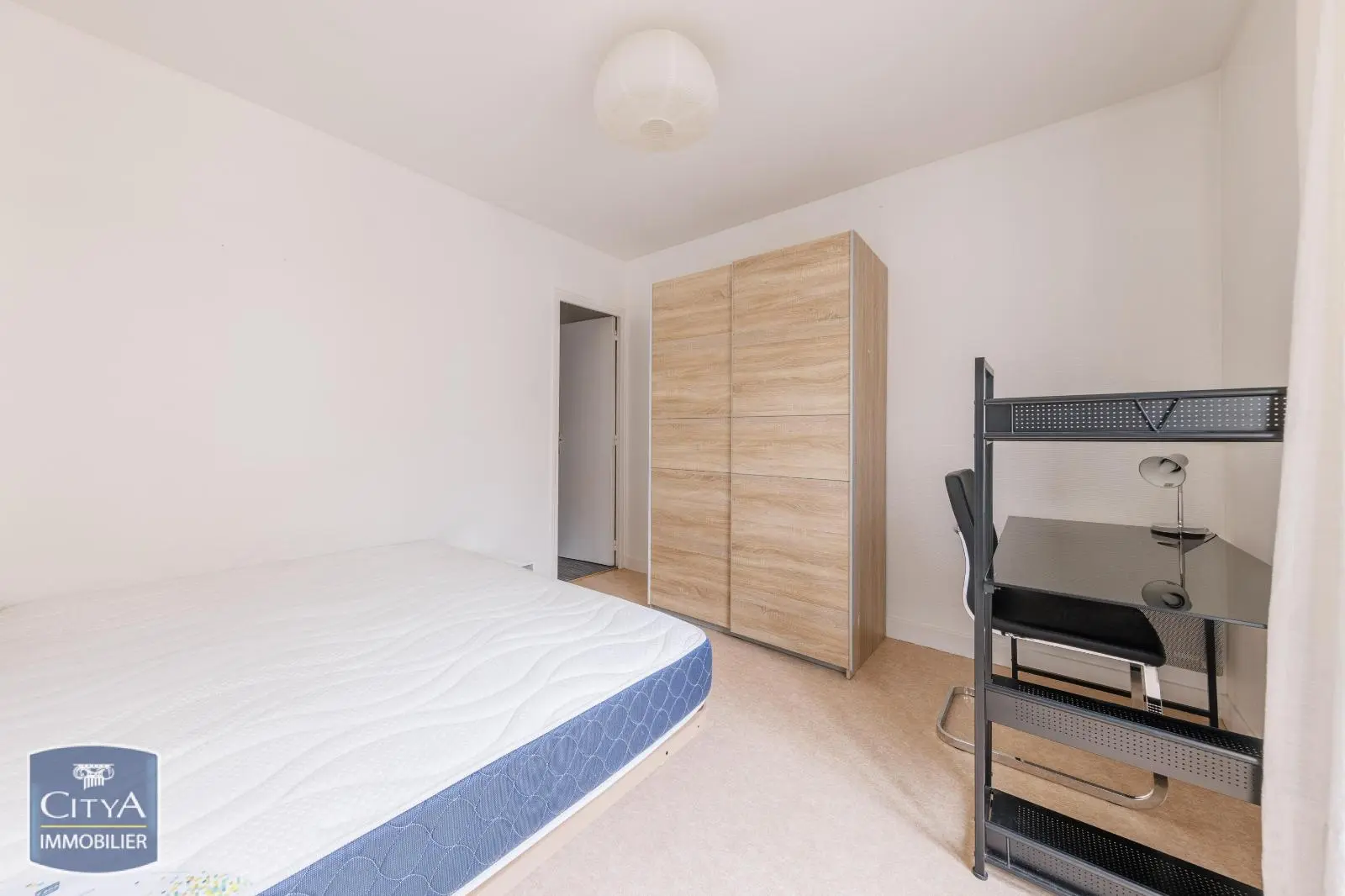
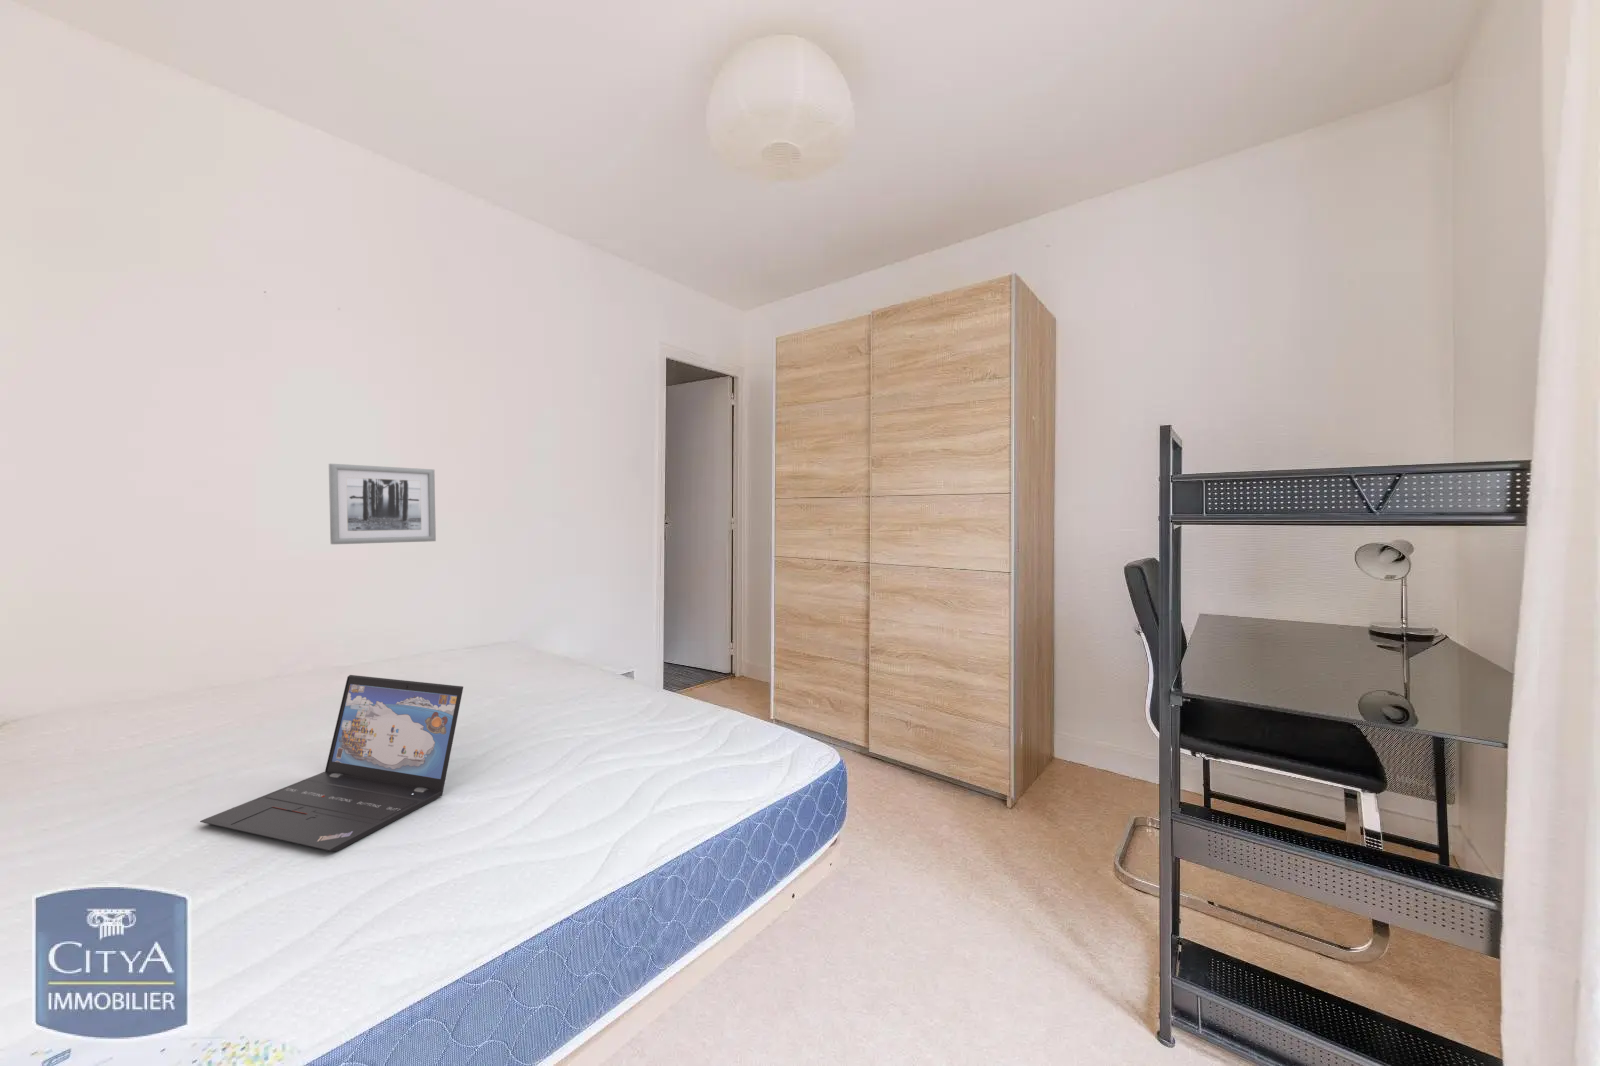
+ wall art [328,463,437,545]
+ laptop [199,675,464,852]
